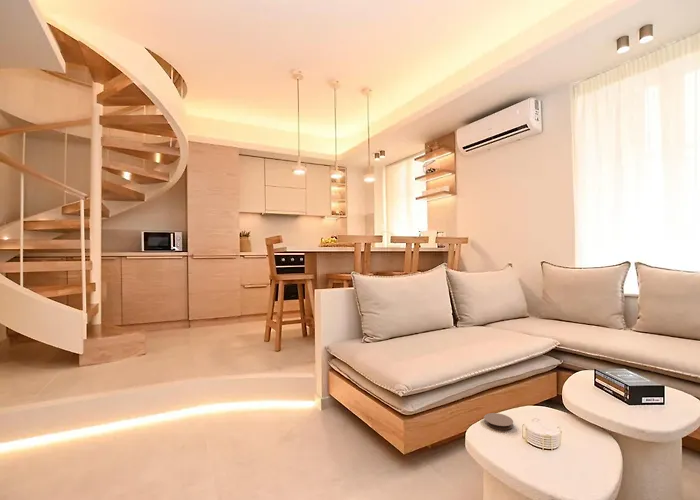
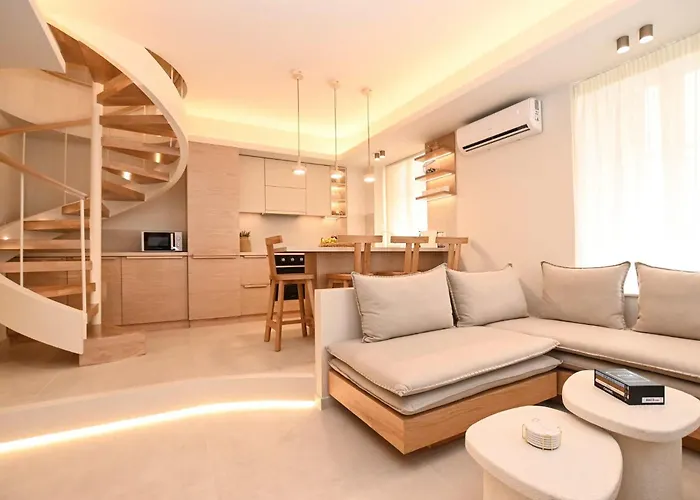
- coaster [483,412,514,431]
